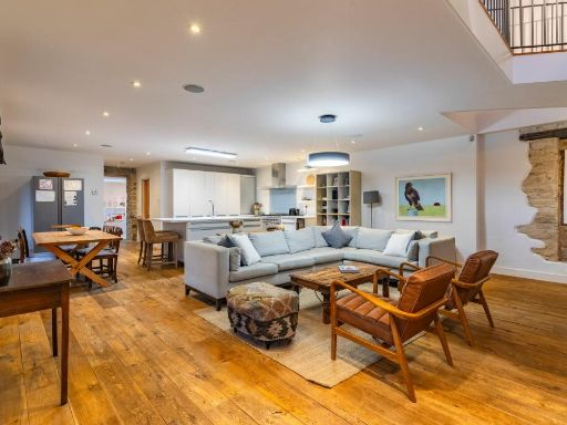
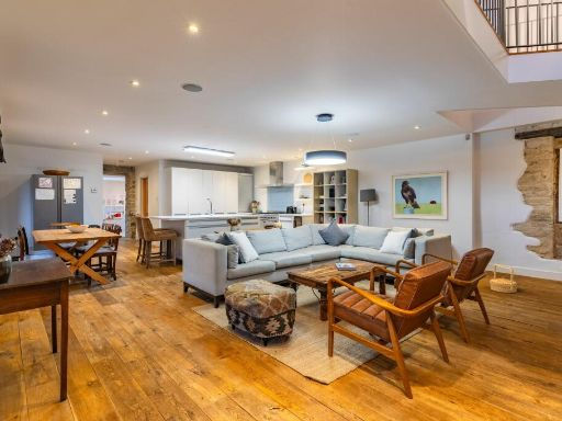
+ basket [490,263,518,294]
